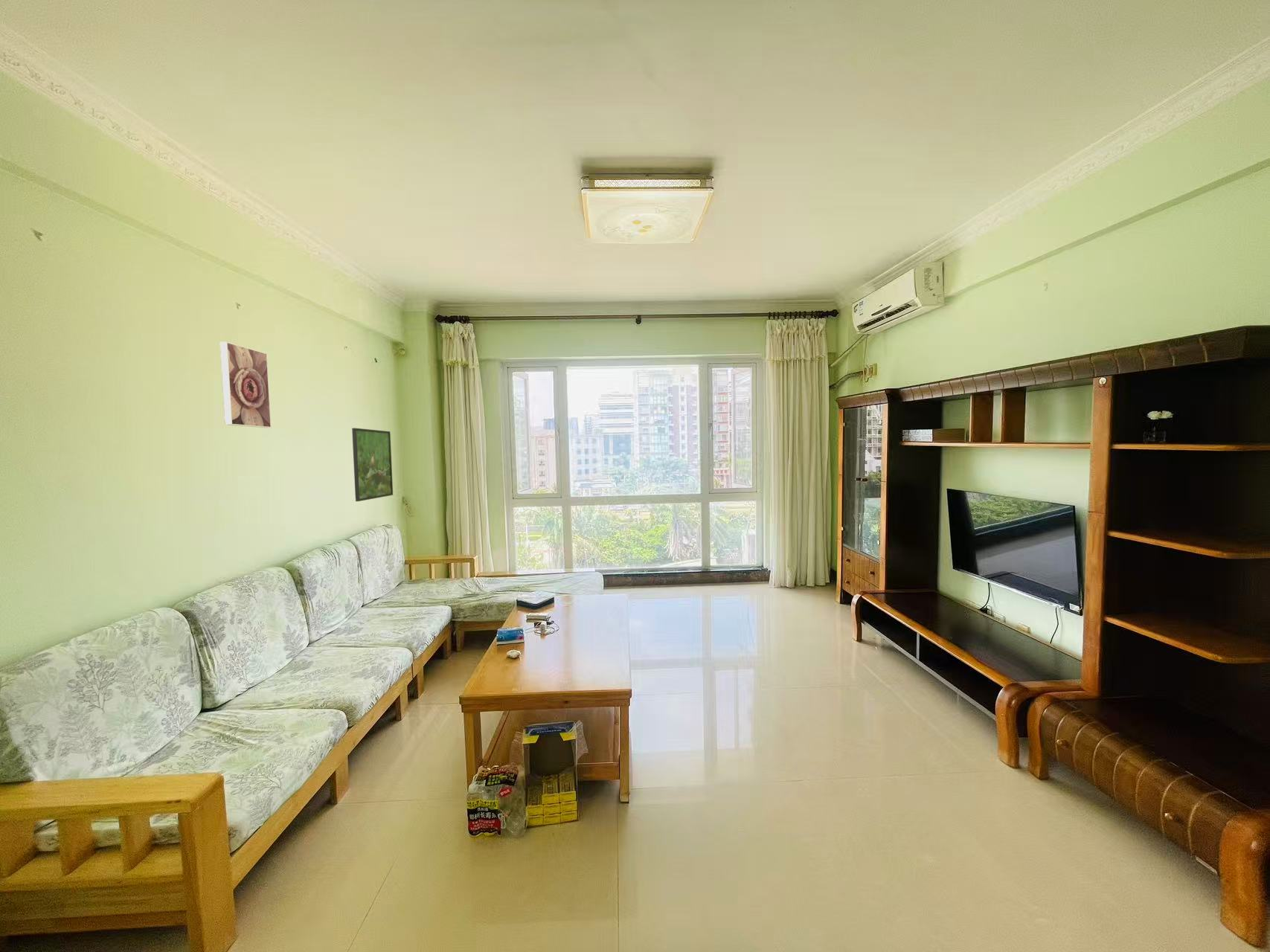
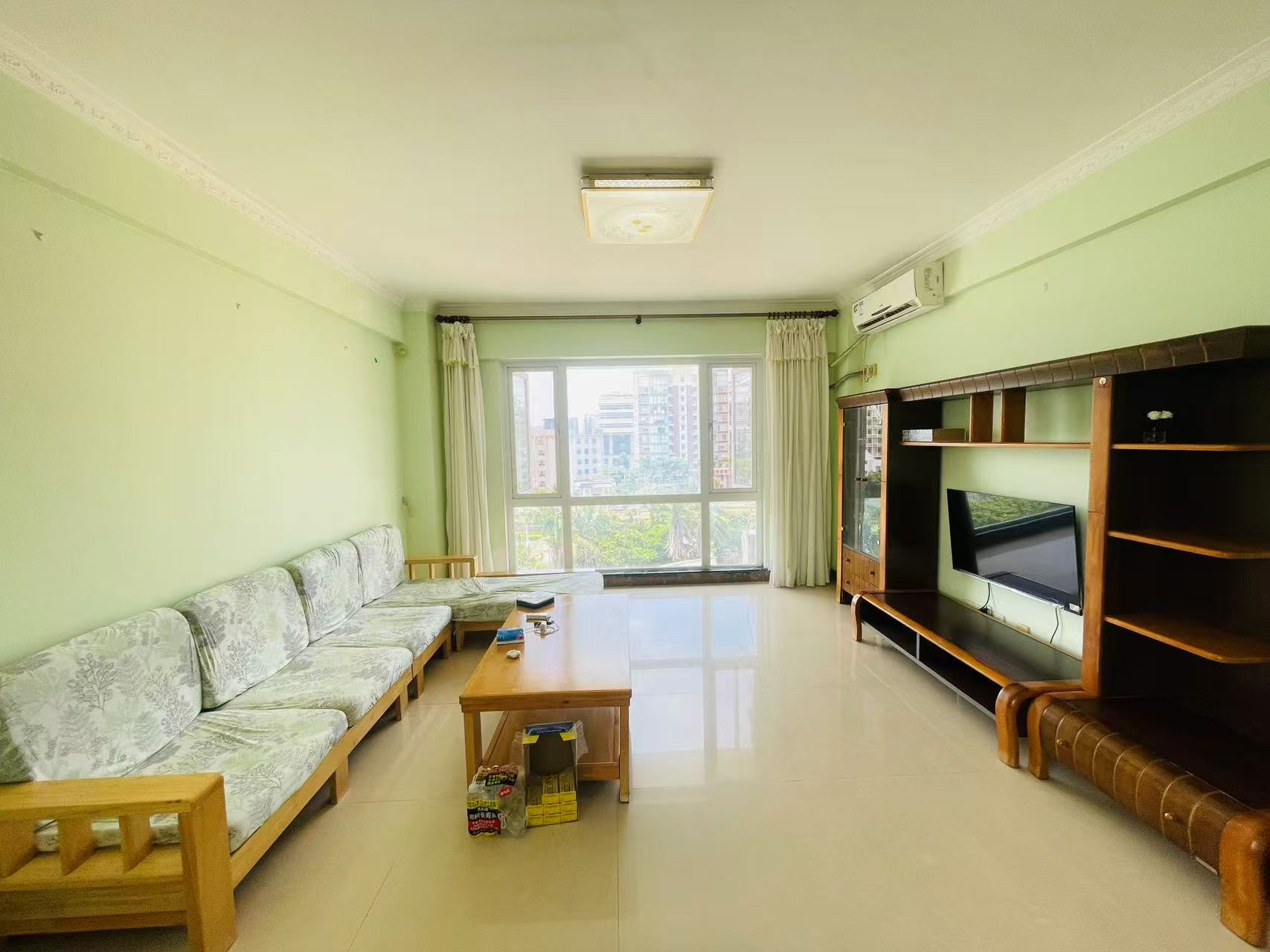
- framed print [351,427,394,502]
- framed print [219,341,272,428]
